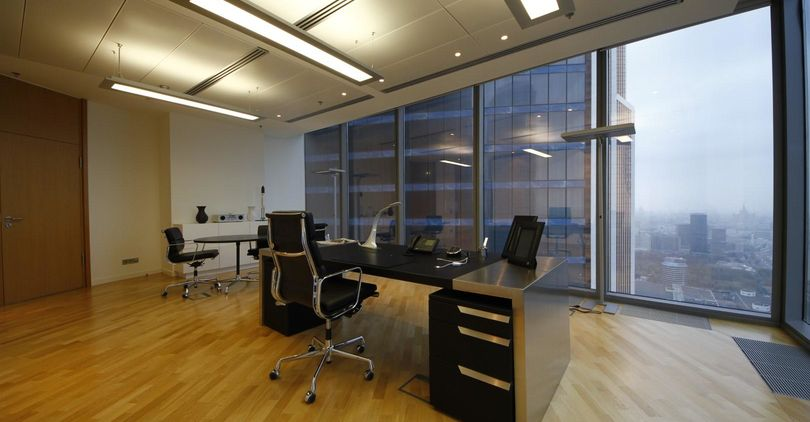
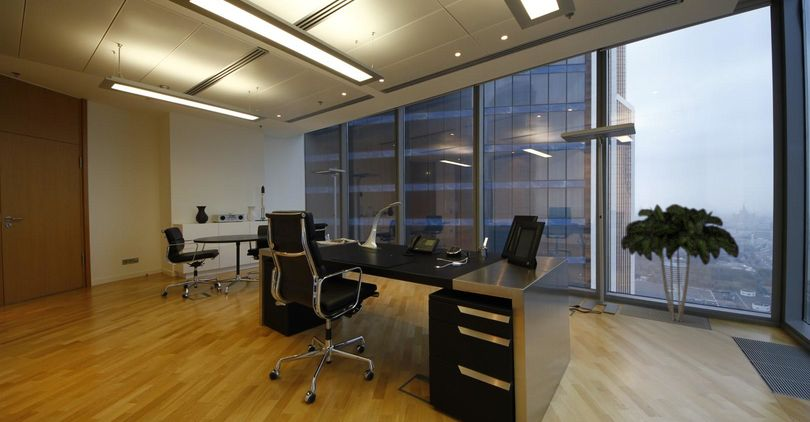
+ indoor plant [620,203,740,323]
